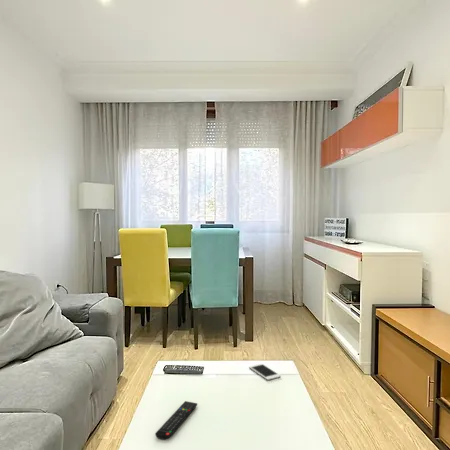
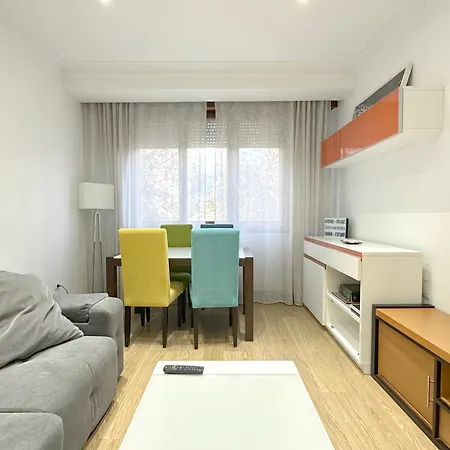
- remote control [154,400,198,441]
- cell phone [248,363,282,381]
